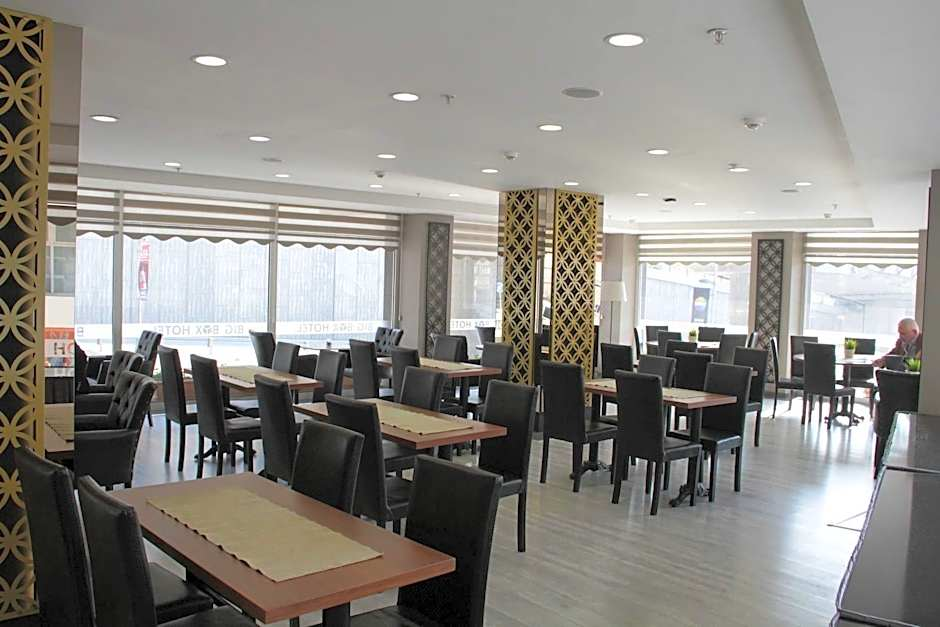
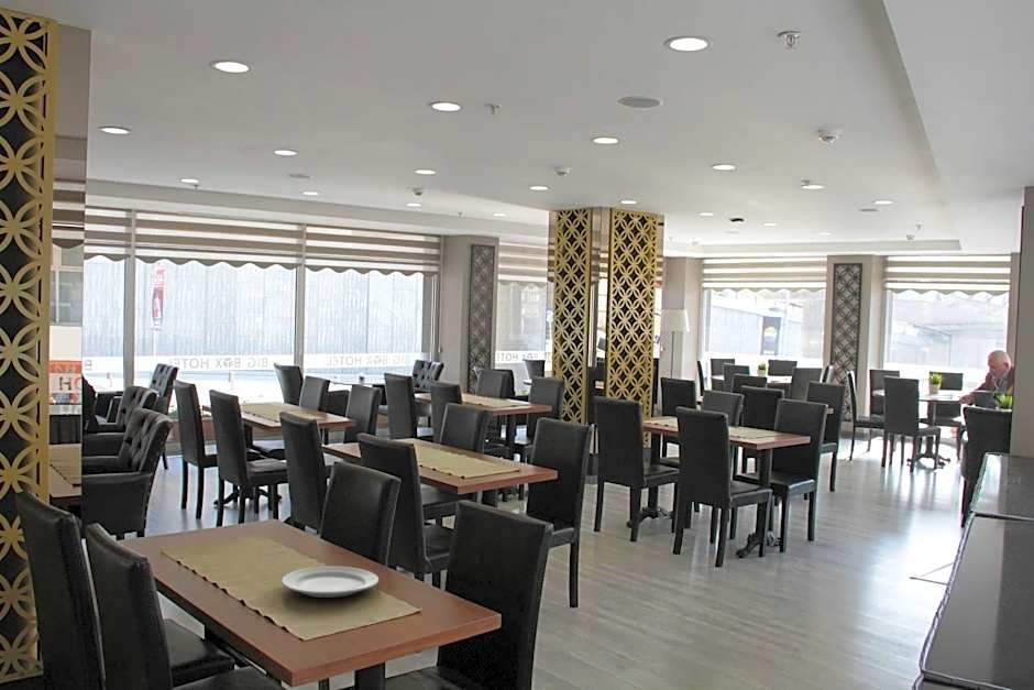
+ chinaware [280,566,380,599]
